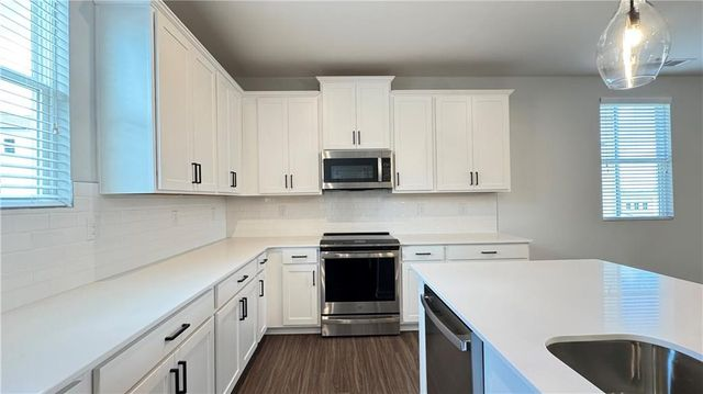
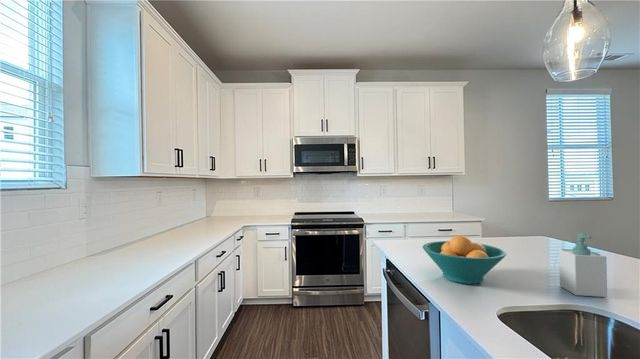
+ soap bottle [558,232,608,298]
+ fruit bowl [422,234,507,285]
